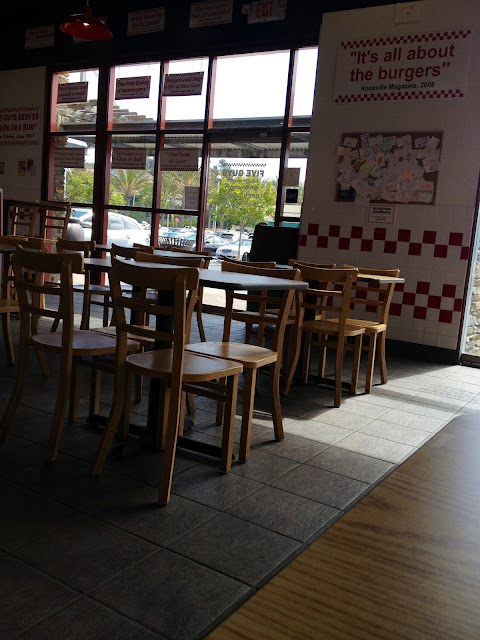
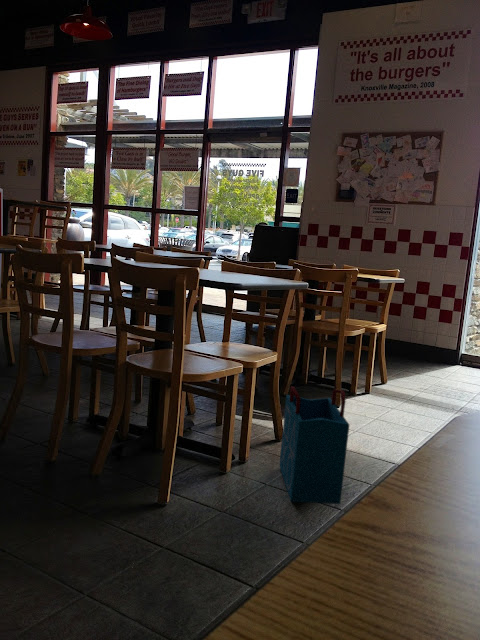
+ shopping bag [278,386,350,505]
